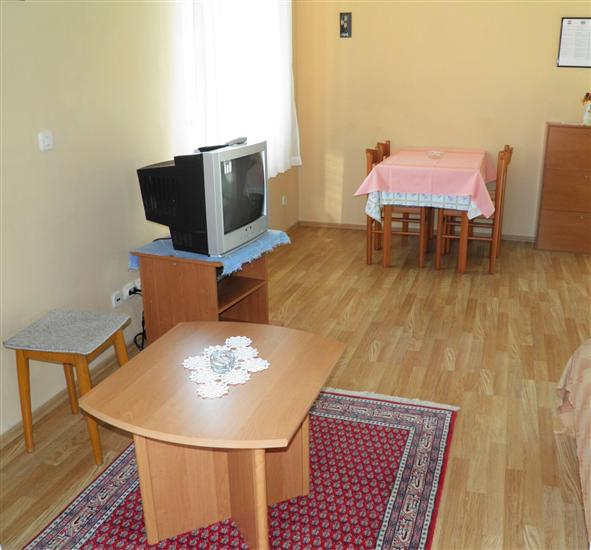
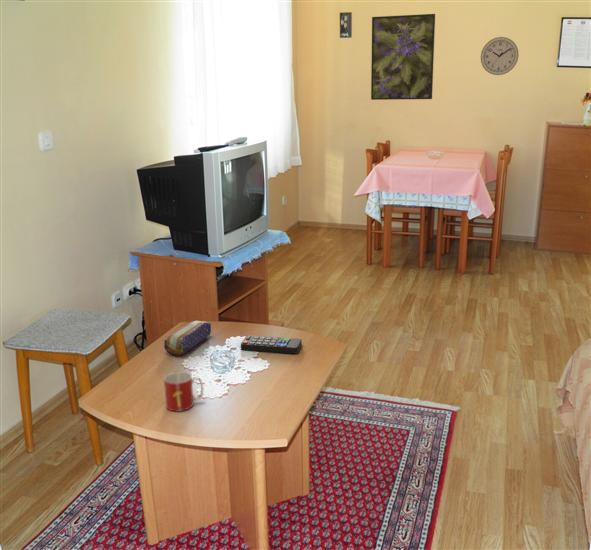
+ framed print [370,13,436,101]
+ wall clock [480,36,520,76]
+ mug [163,370,204,412]
+ pencil case [163,320,212,356]
+ remote control [240,335,303,354]
